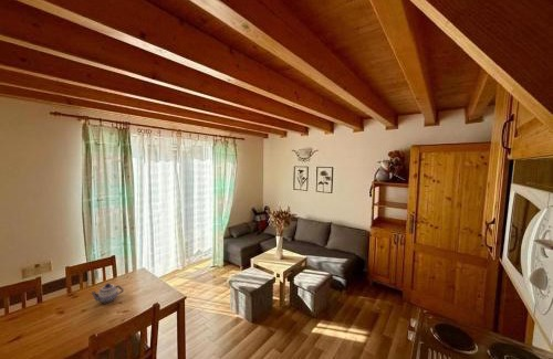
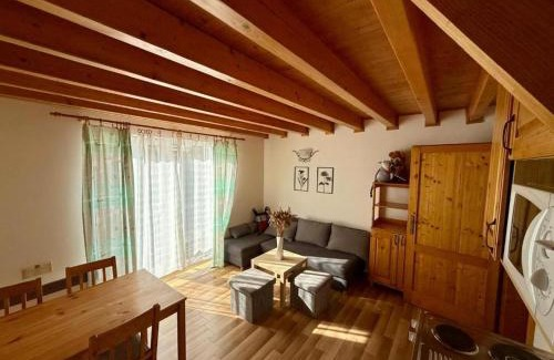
- teapot [88,283,125,304]
